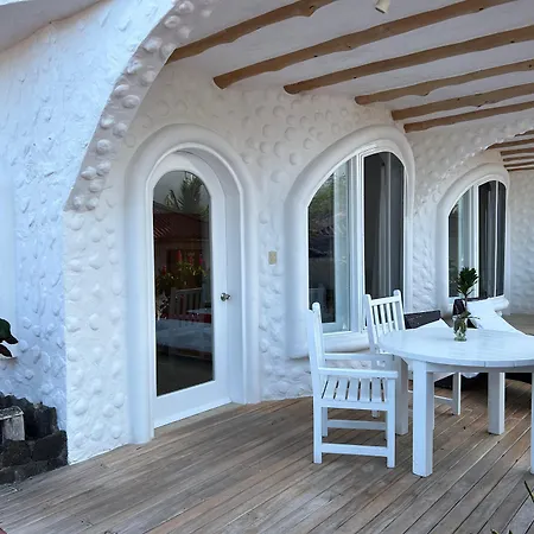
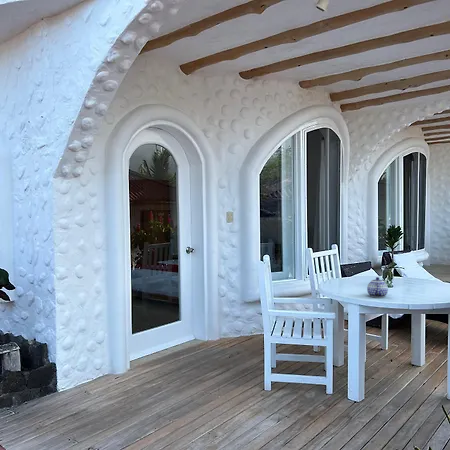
+ teapot [366,276,389,298]
